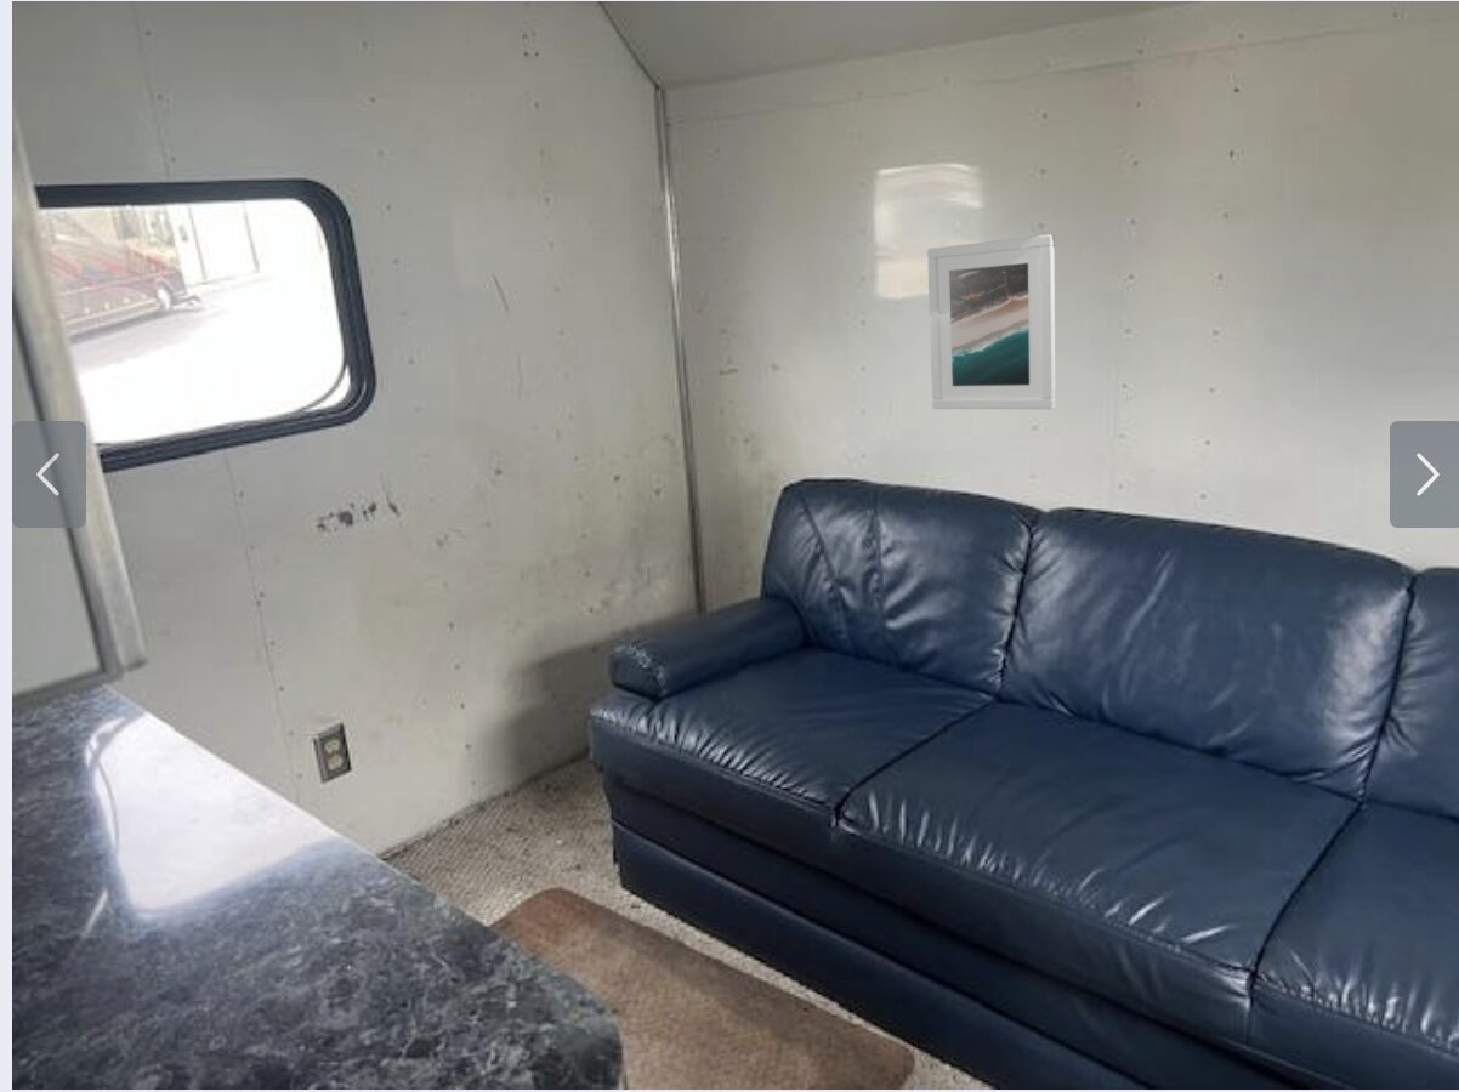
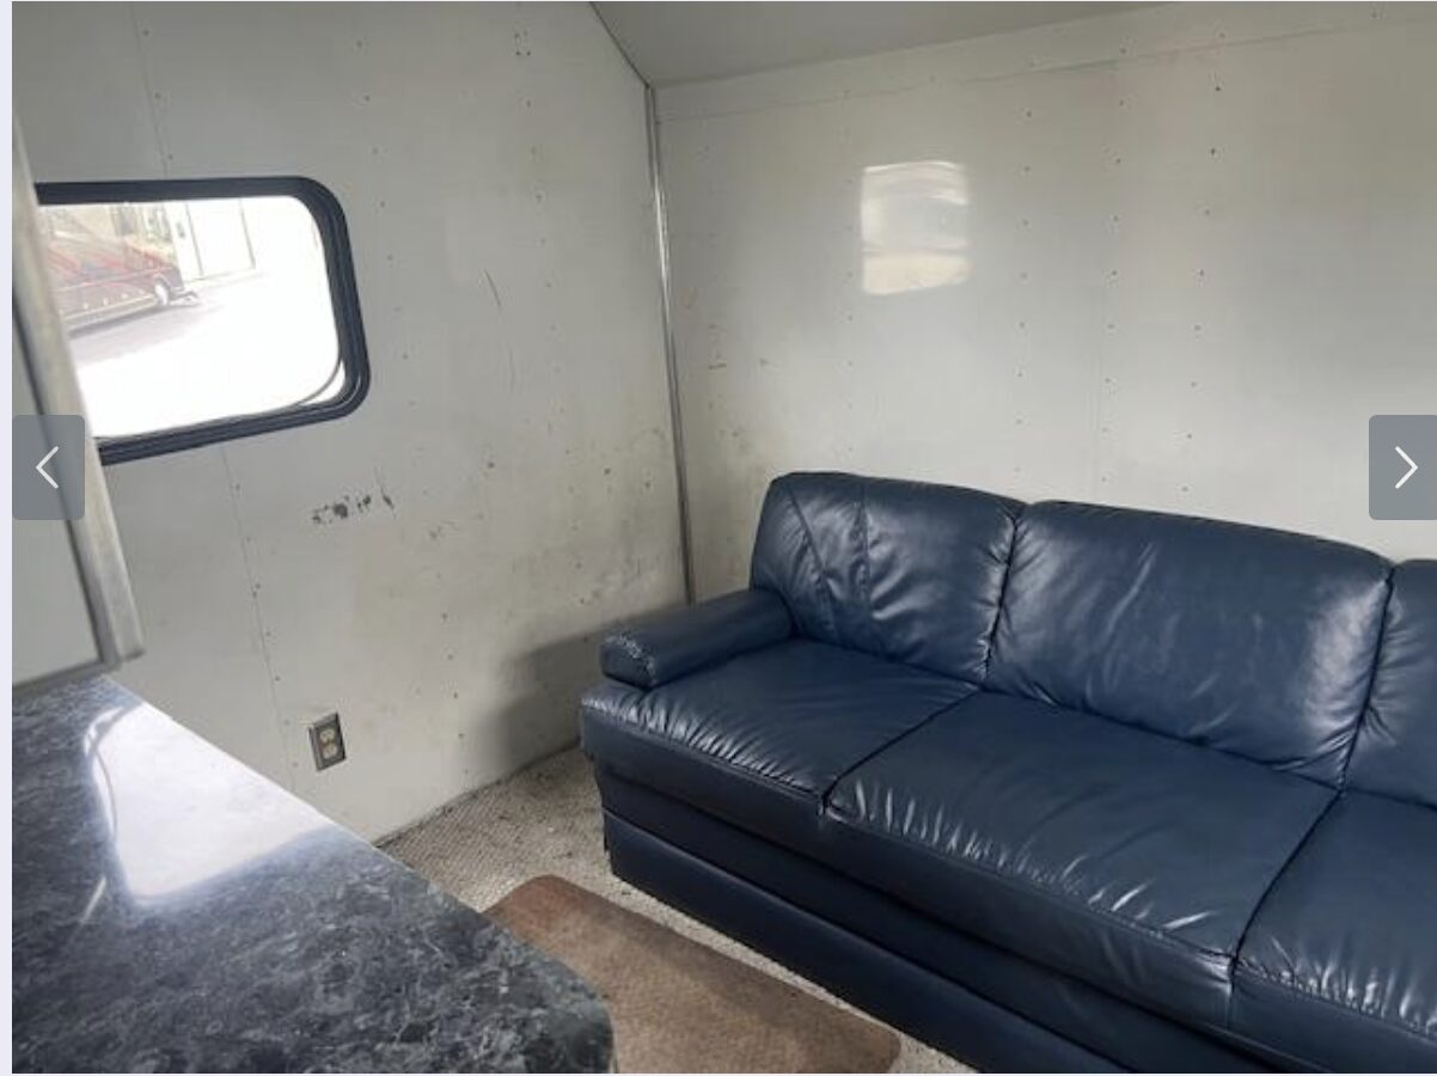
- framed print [926,234,1056,410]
